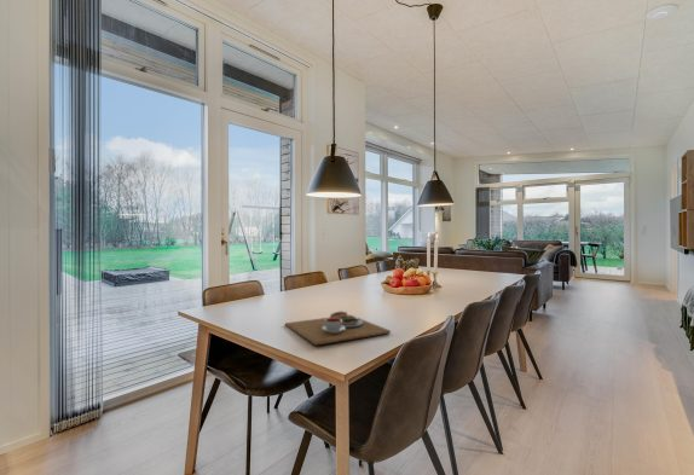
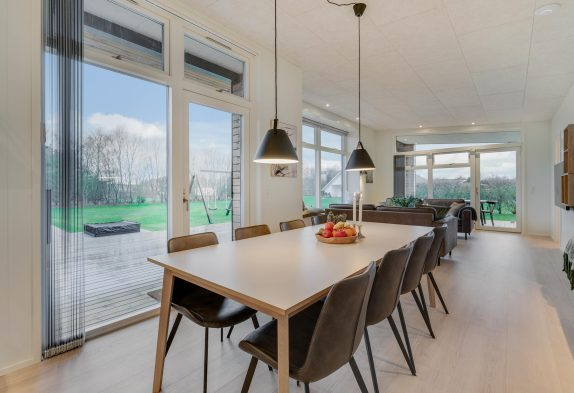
- placemat [284,309,392,347]
